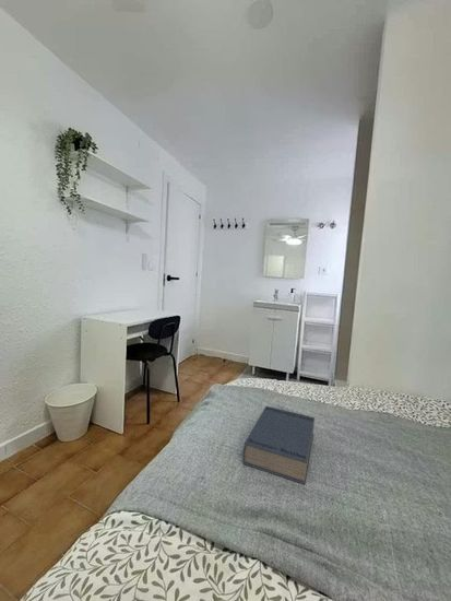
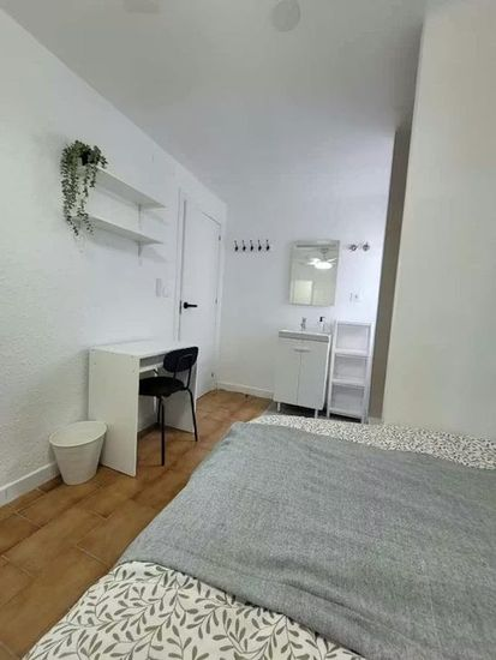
- book [241,405,316,485]
